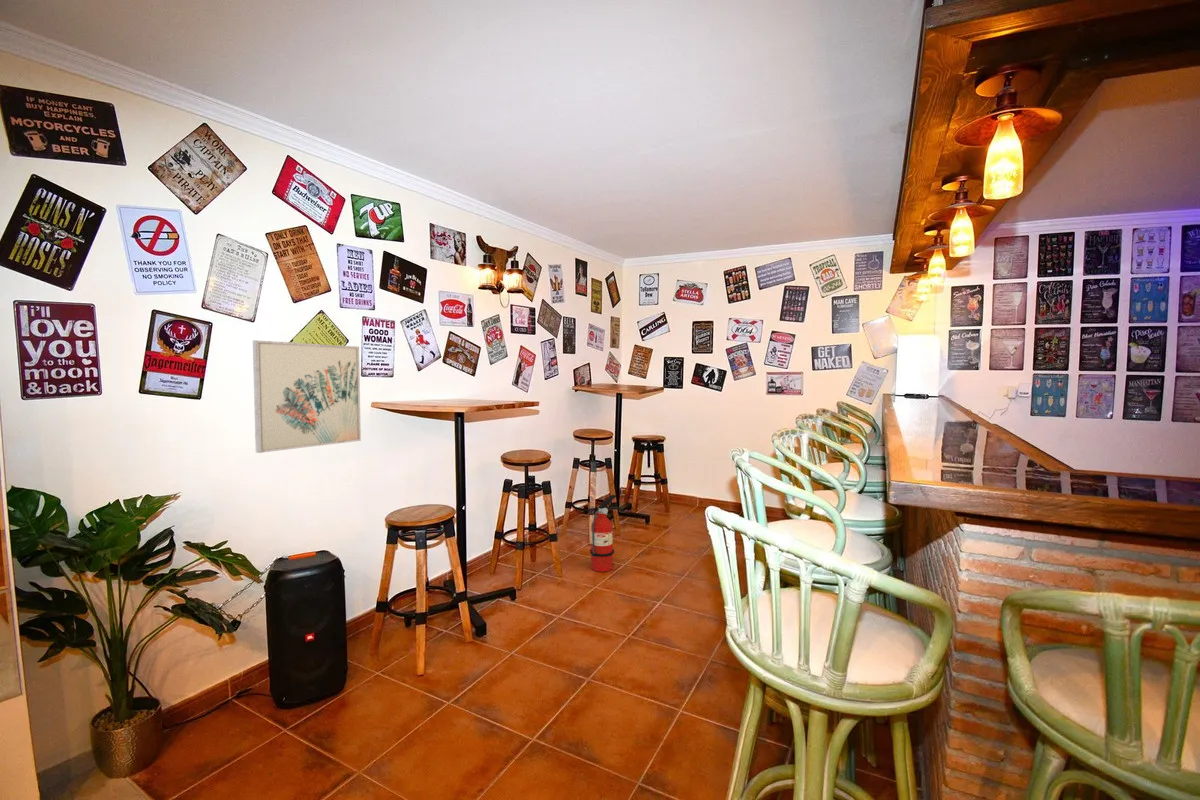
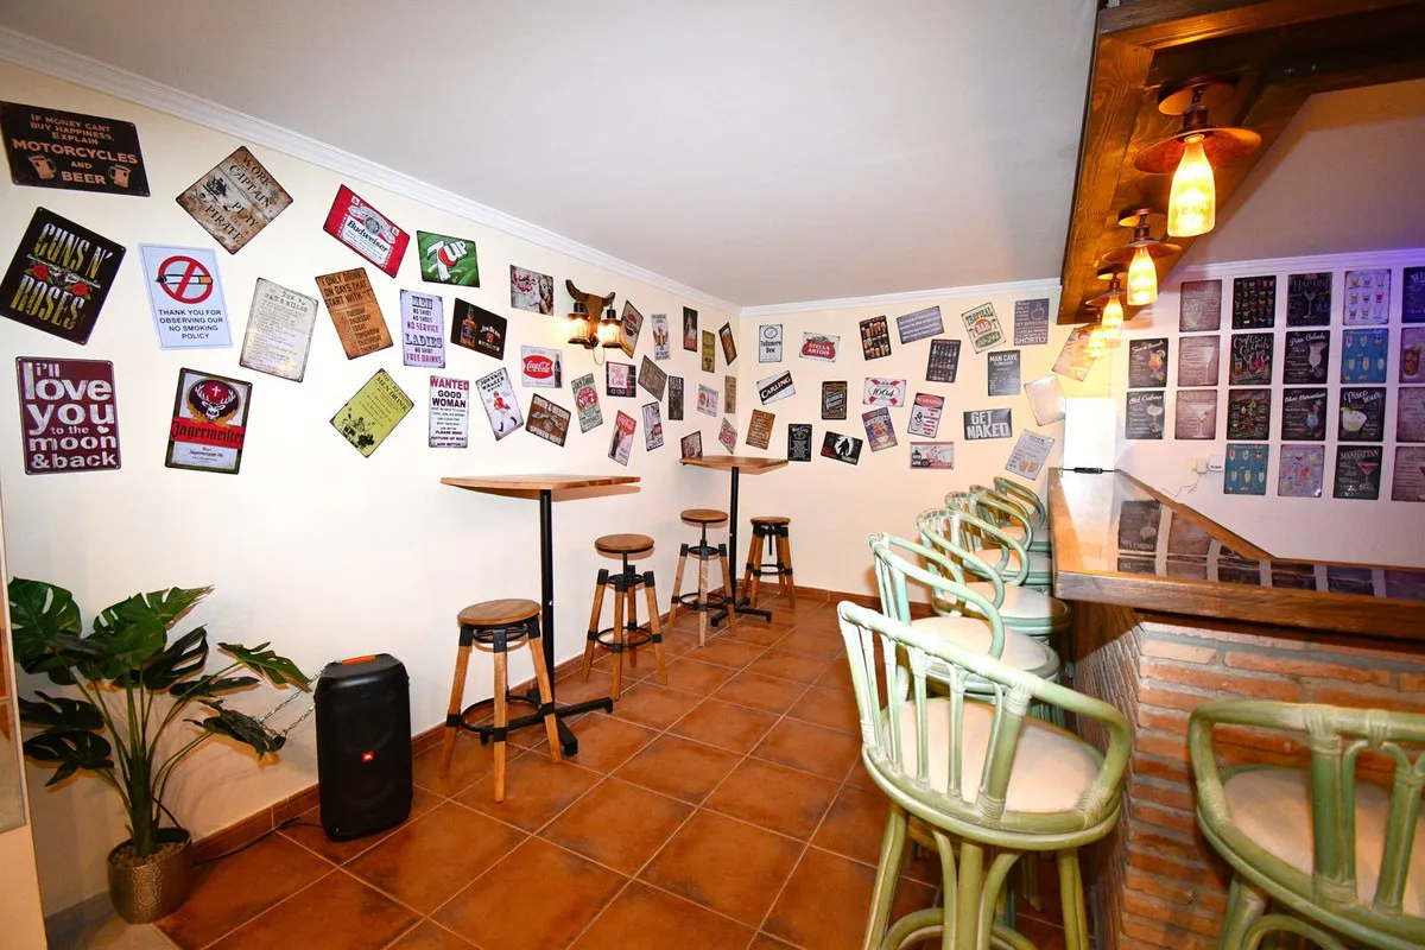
- wall art [252,339,362,454]
- fire extinguisher [589,494,621,573]
